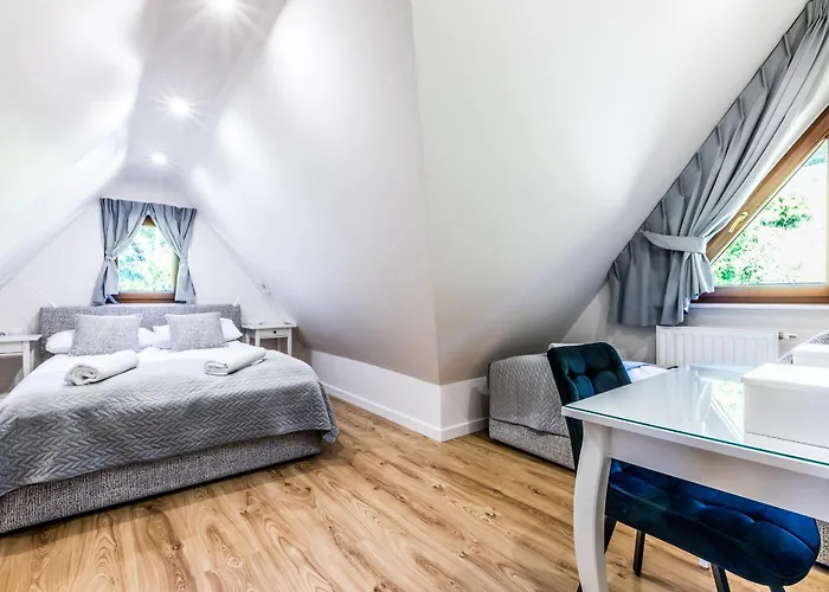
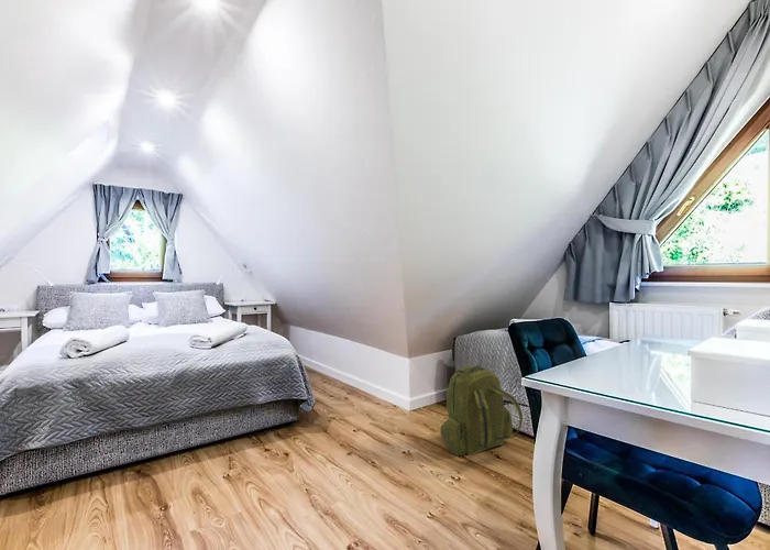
+ backpack [439,364,524,458]
